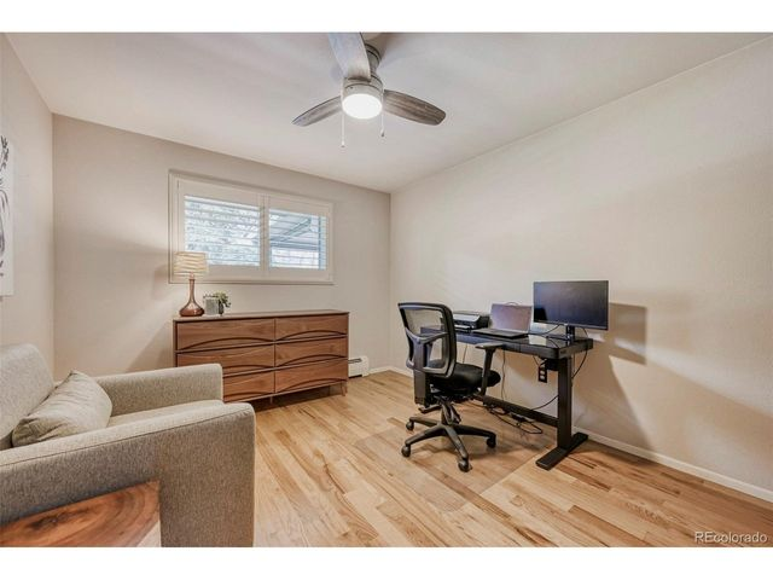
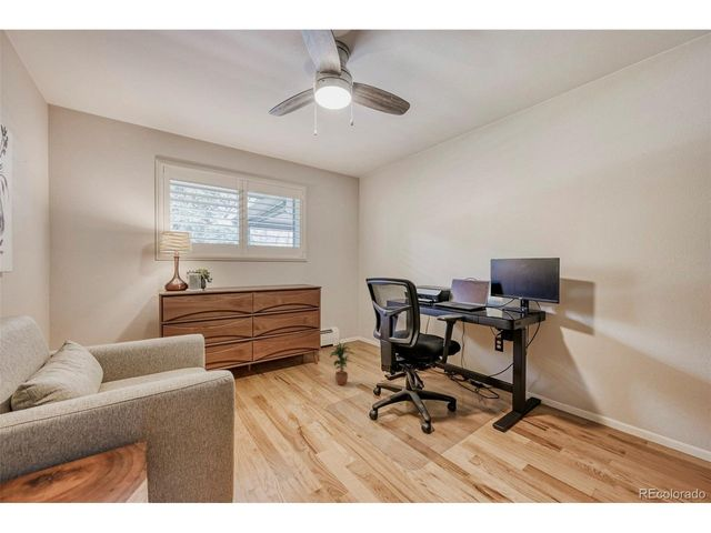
+ potted plant [329,342,352,386]
